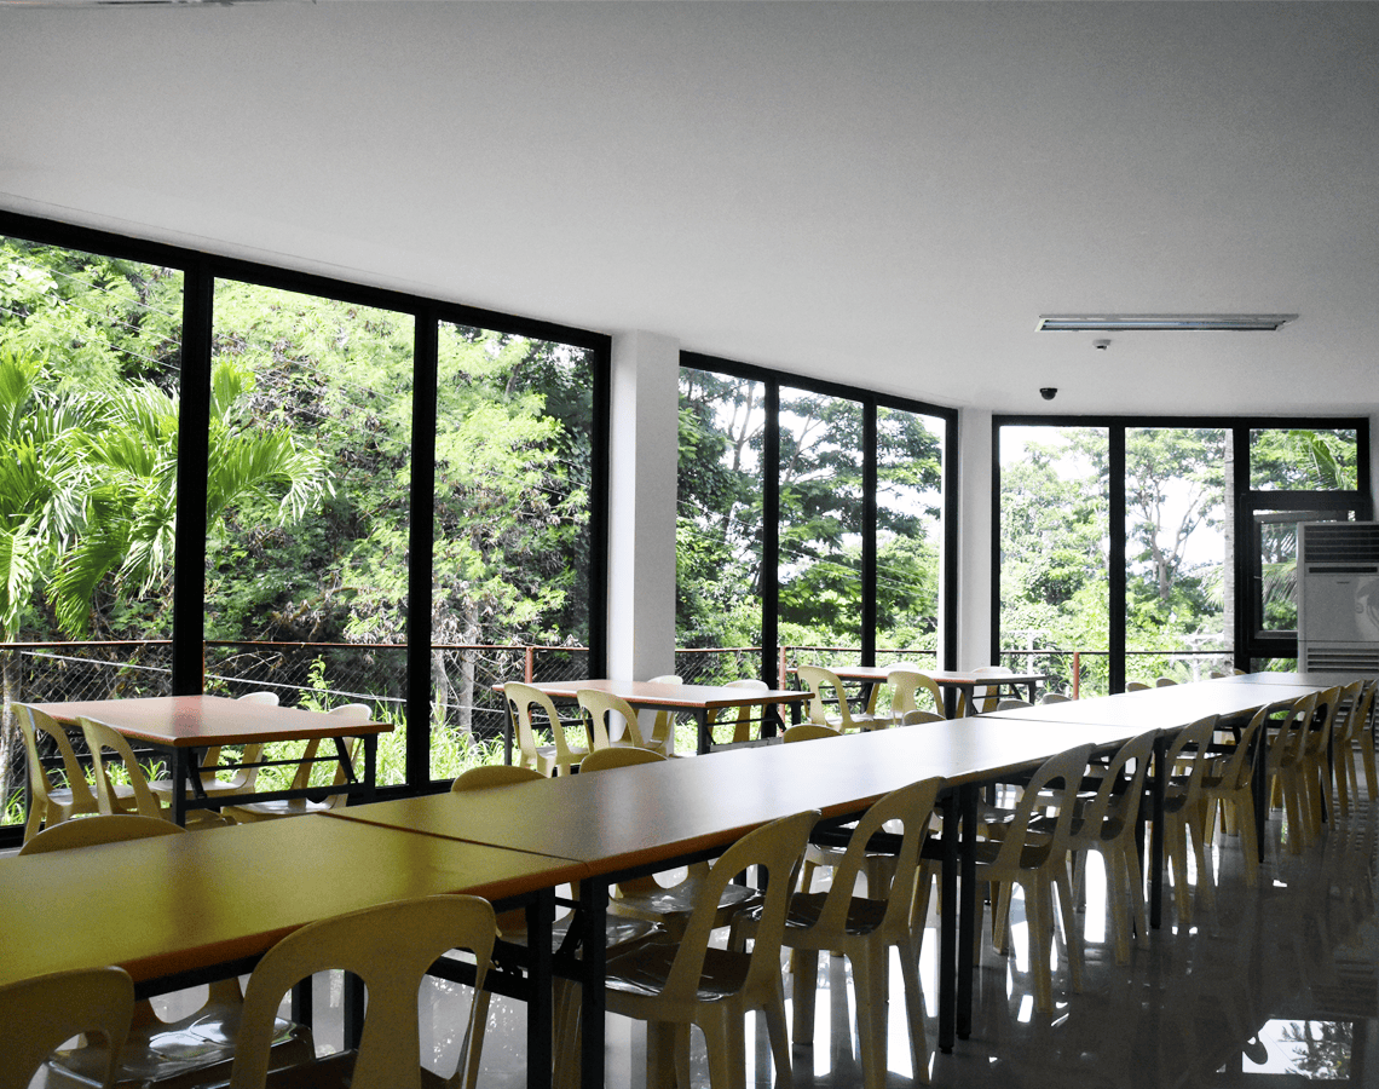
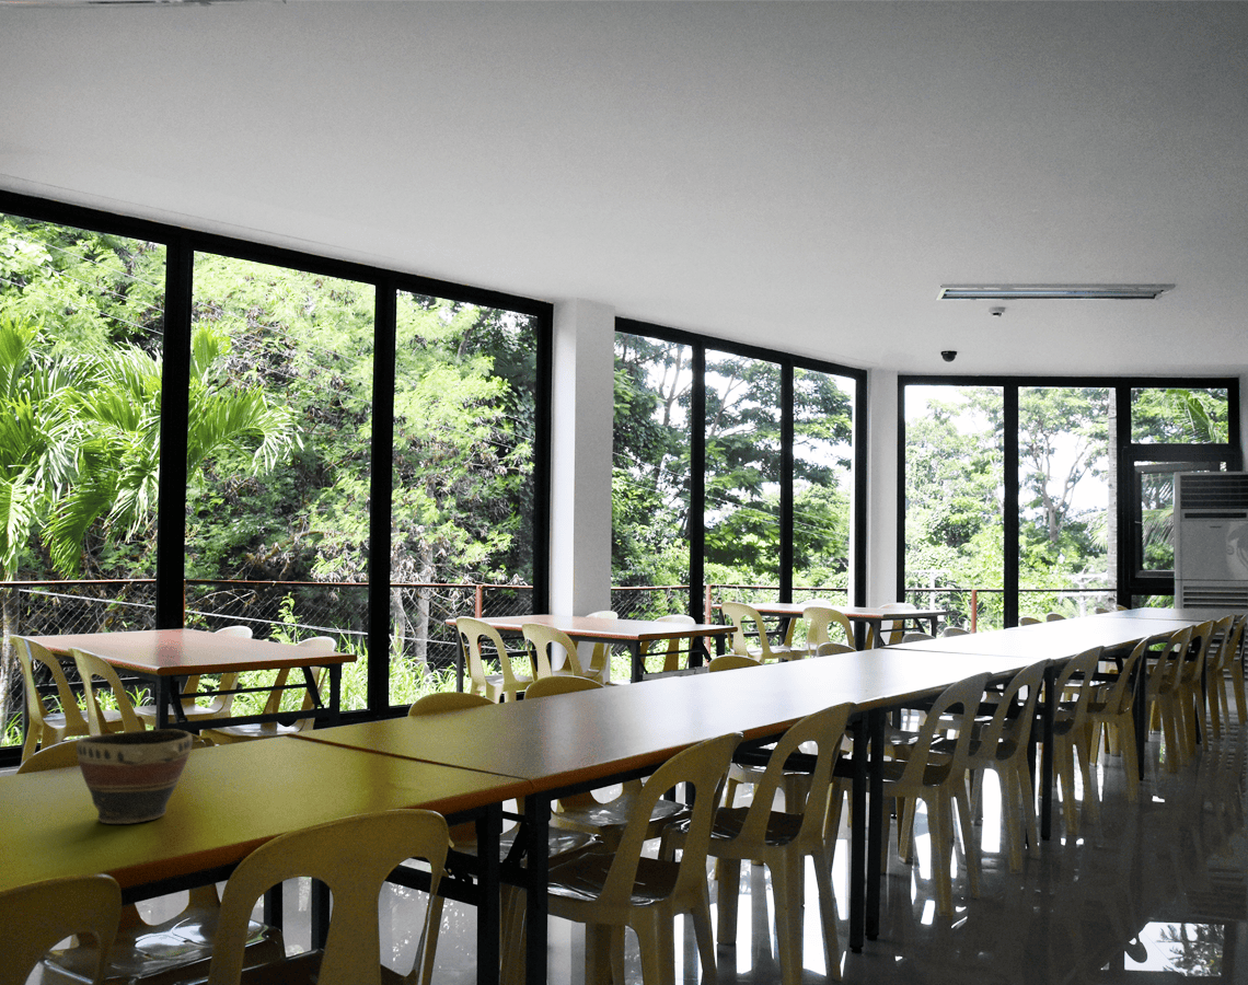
+ bowl [76,728,194,825]
